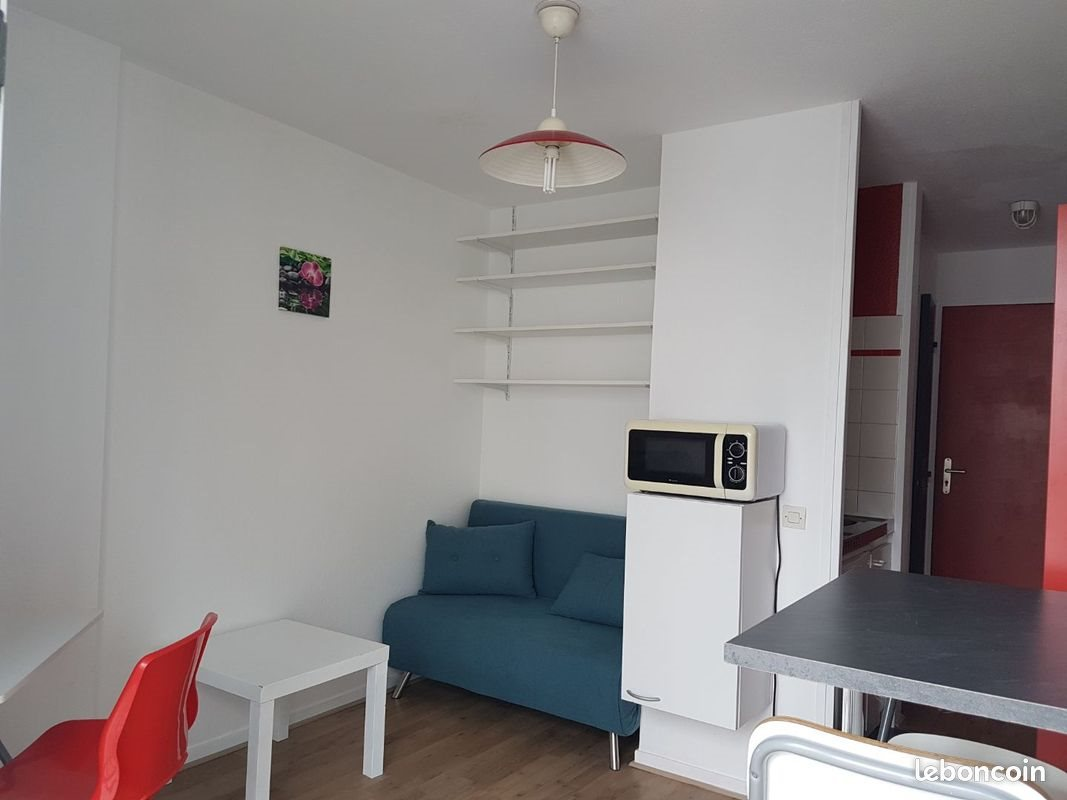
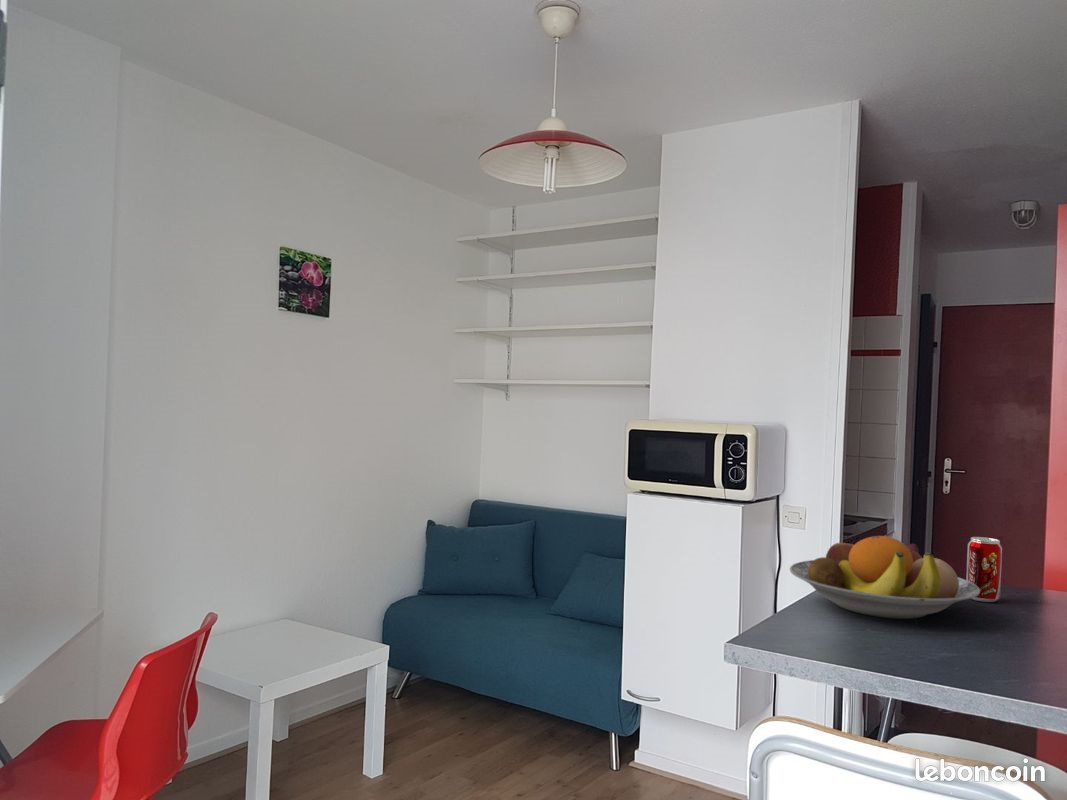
+ fruit bowl [789,534,980,620]
+ beverage can [965,536,1003,603]
